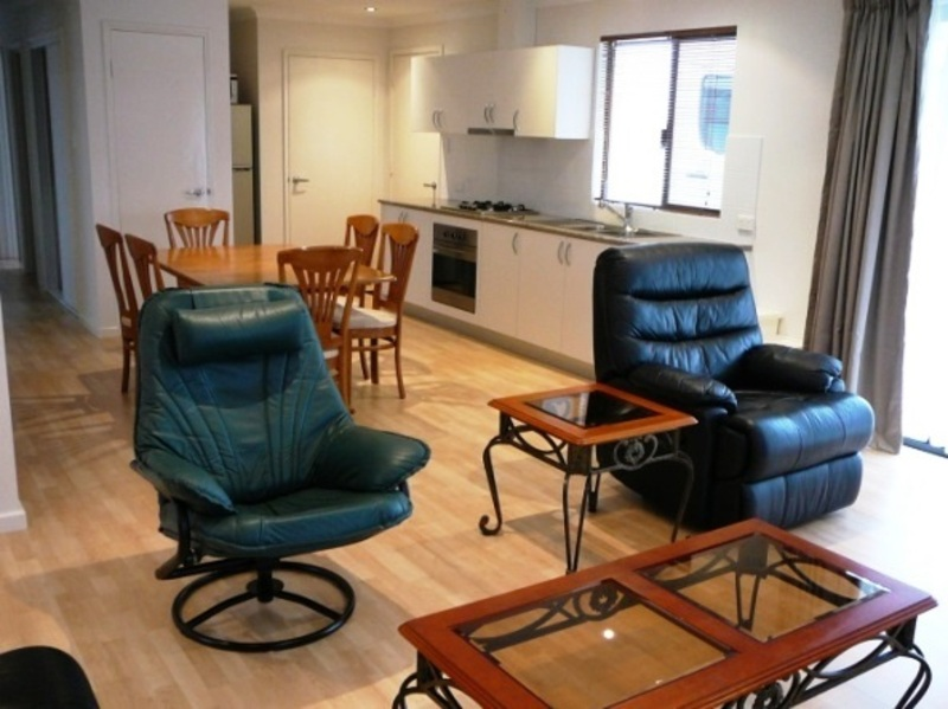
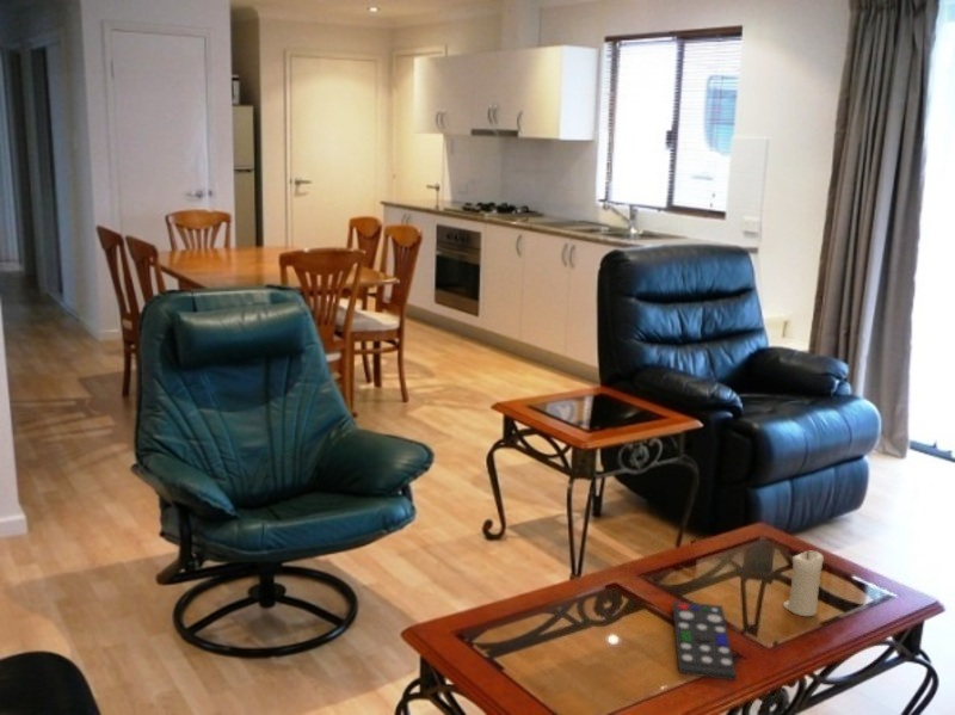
+ remote control [672,600,738,682]
+ candle [782,550,825,617]
